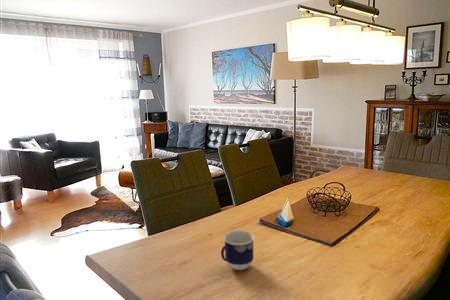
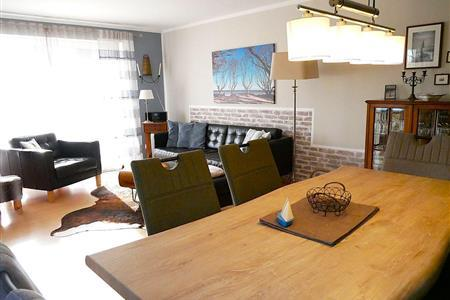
- cup [220,230,255,271]
